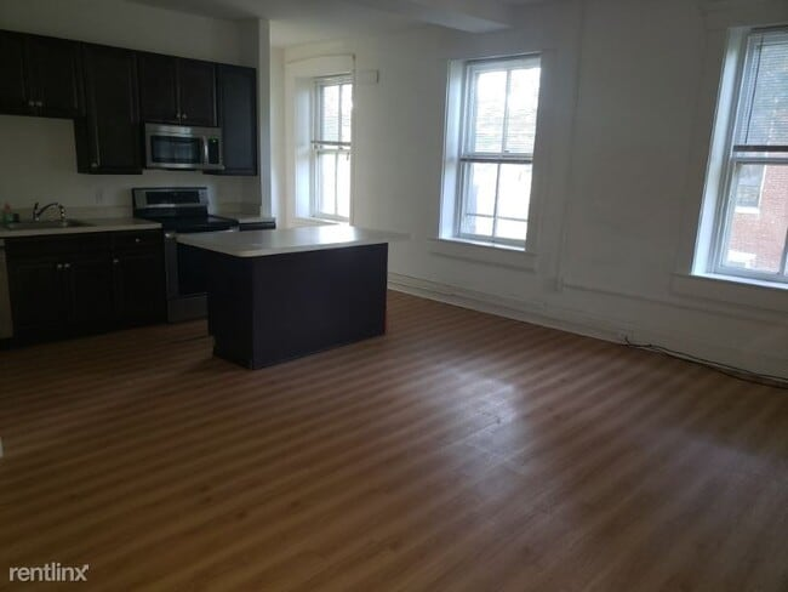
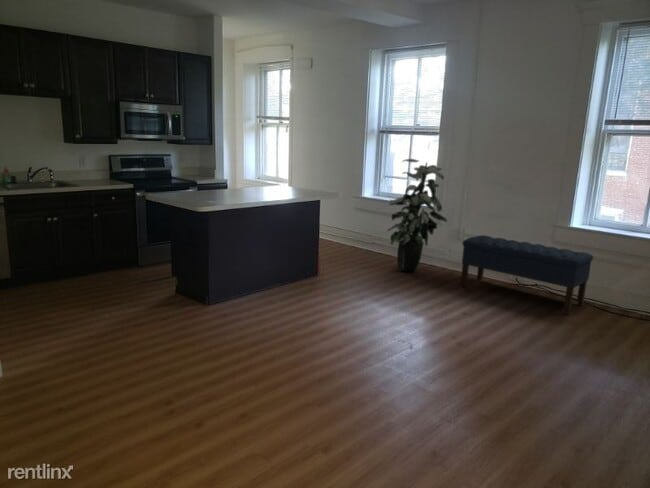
+ indoor plant [386,158,448,273]
+ bench [460,234,594,315]
